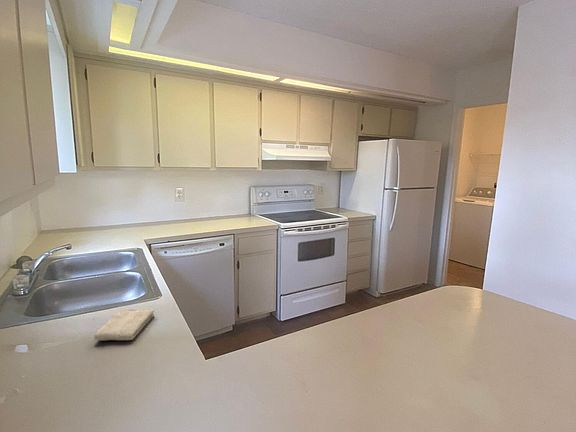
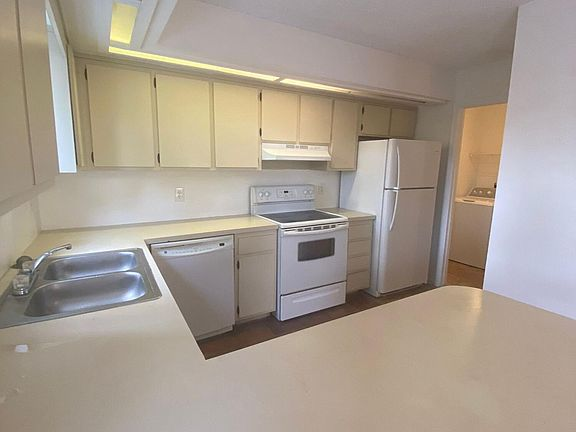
- washcloth [93,309,155,342]
